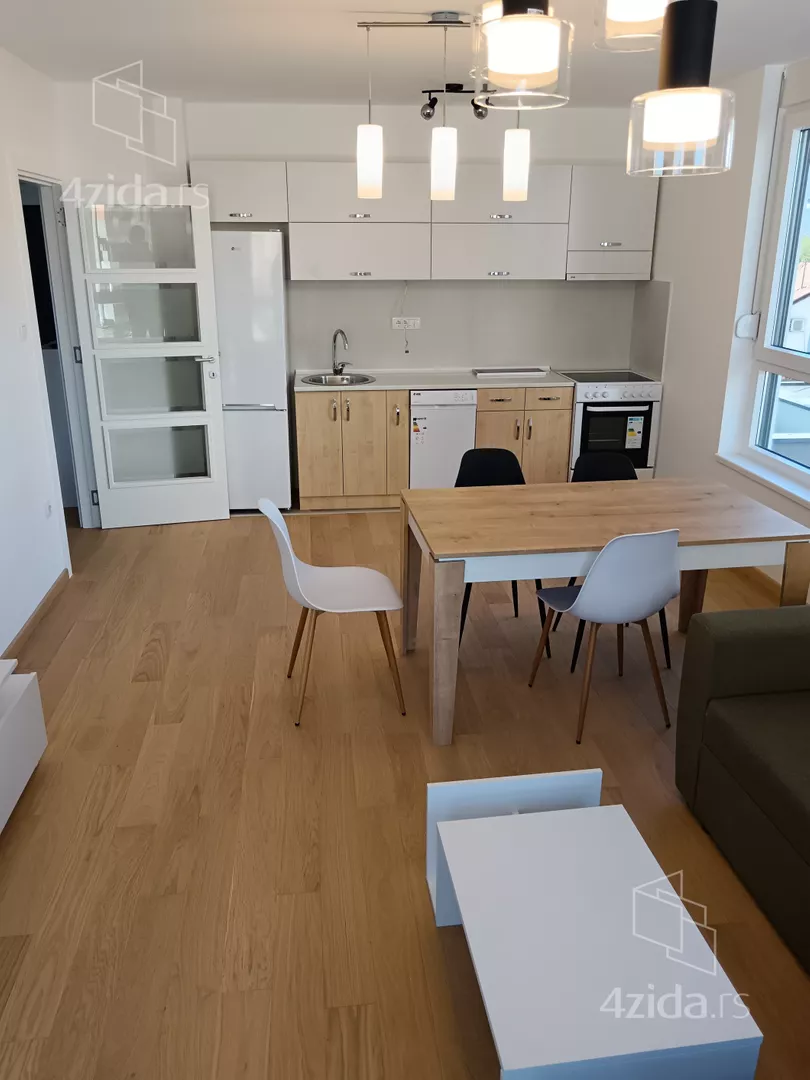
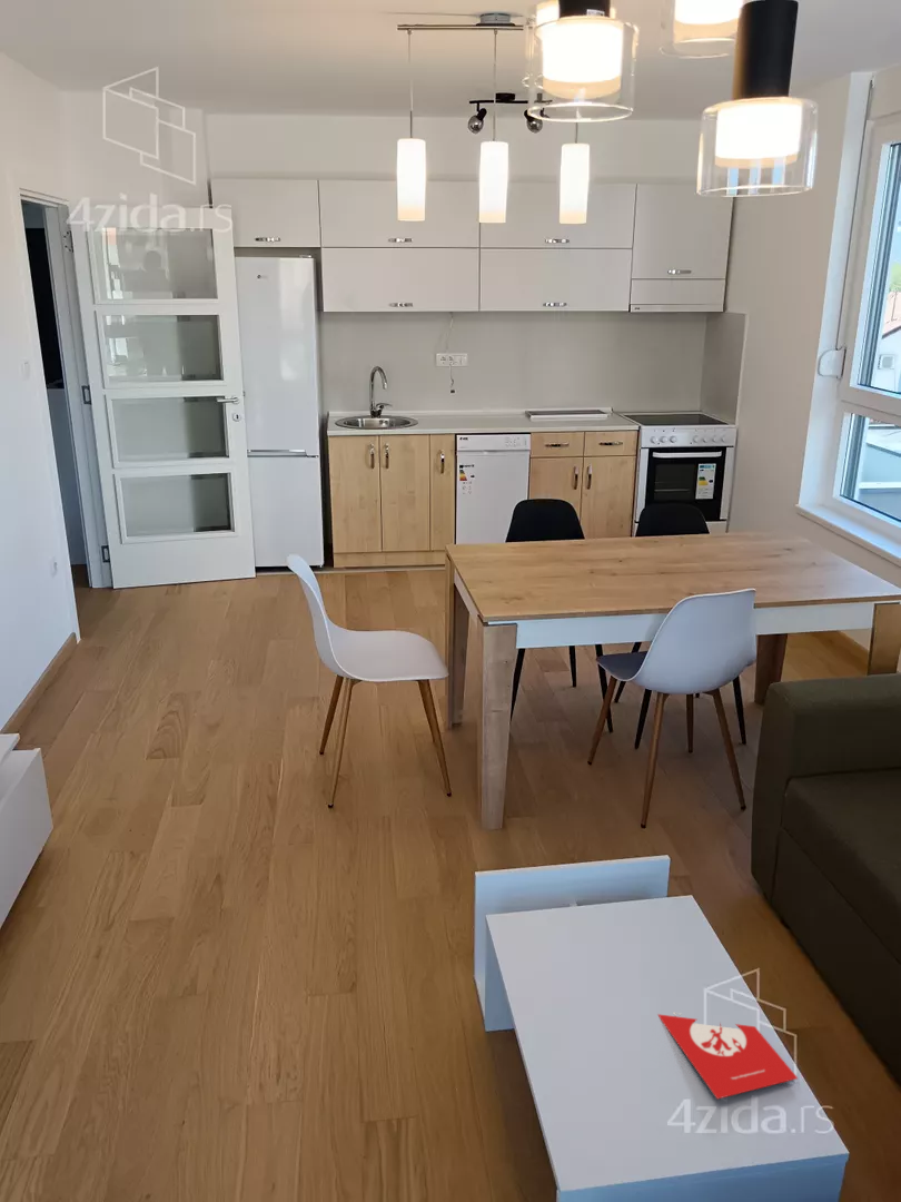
+ book [656,1012,799,1100]
